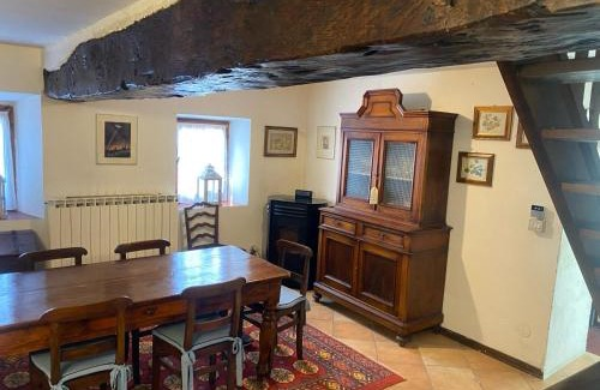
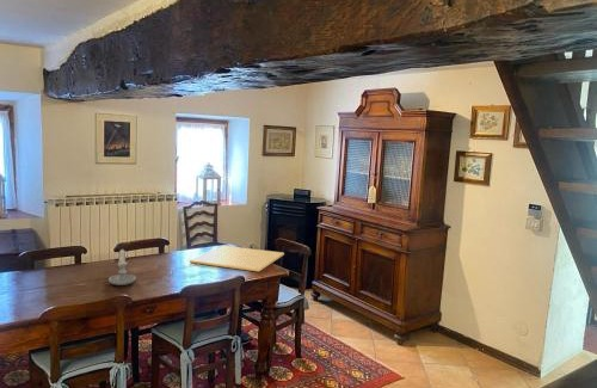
+ cutting board [189,245,285,272]
+ candle [107,248,137,287]
